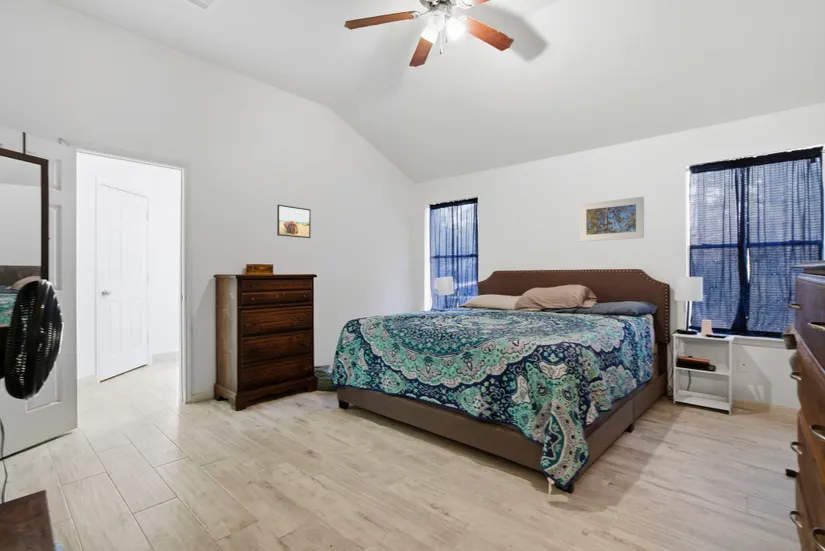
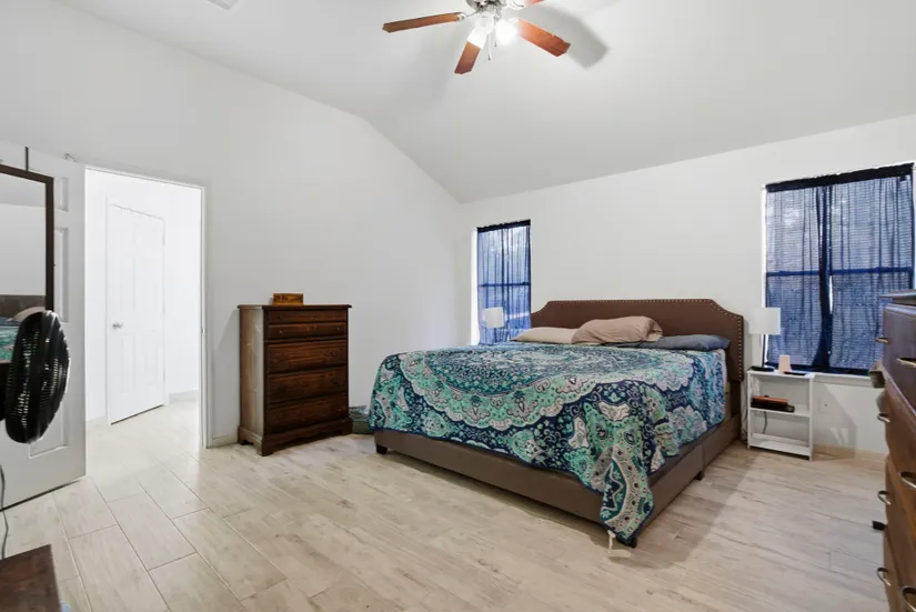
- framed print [276,204,312,239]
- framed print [579,196,645,243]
